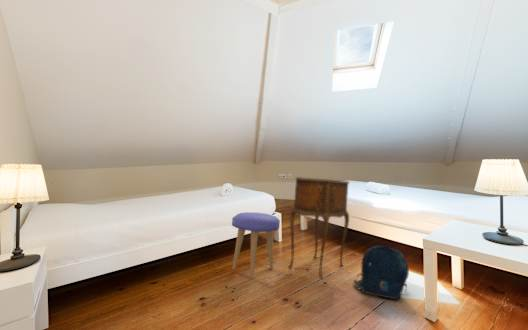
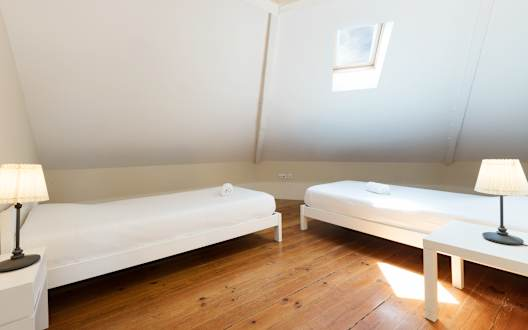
- side table [287,176,351,280]
- backpack [353,245,410,301]
- stool [231,211,281,277]
